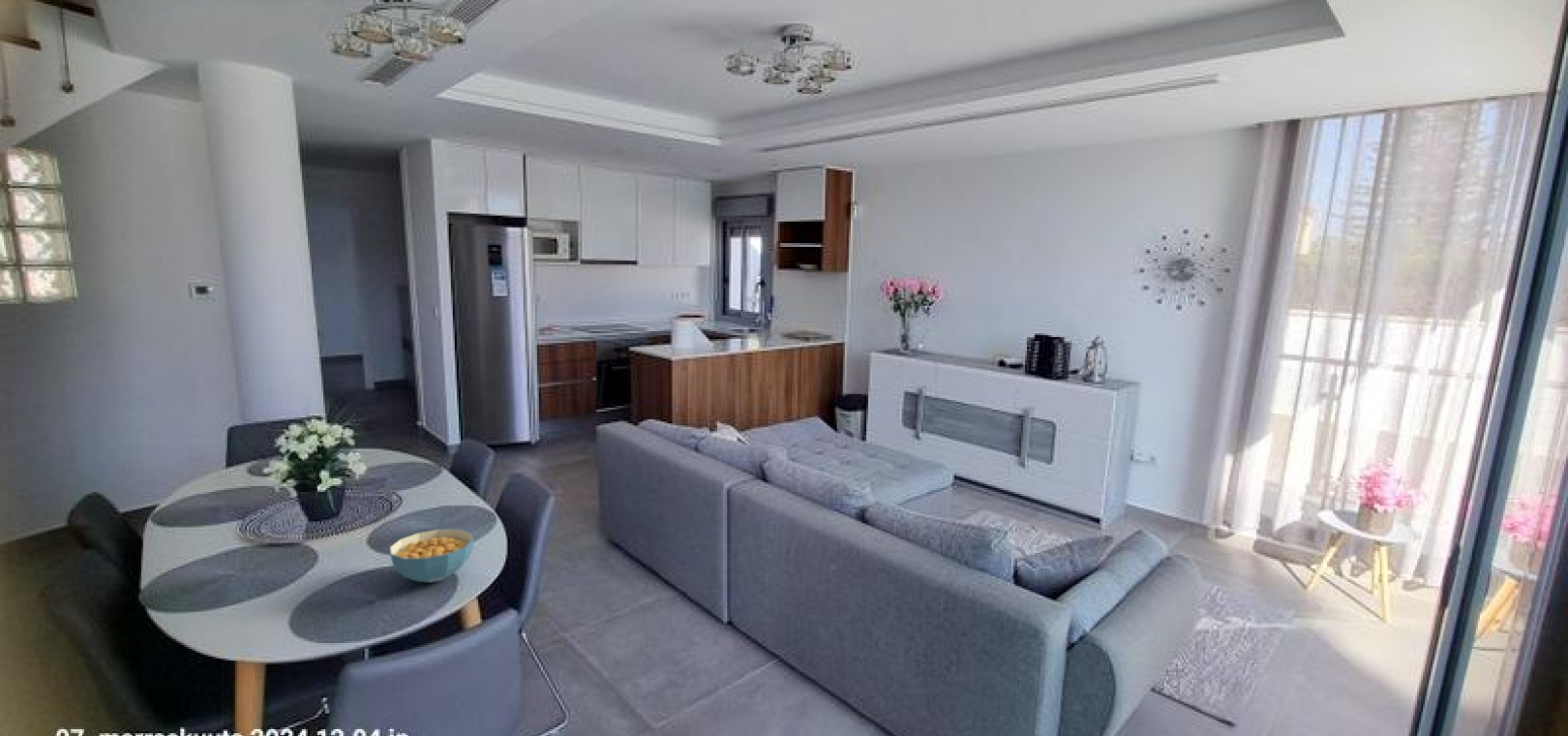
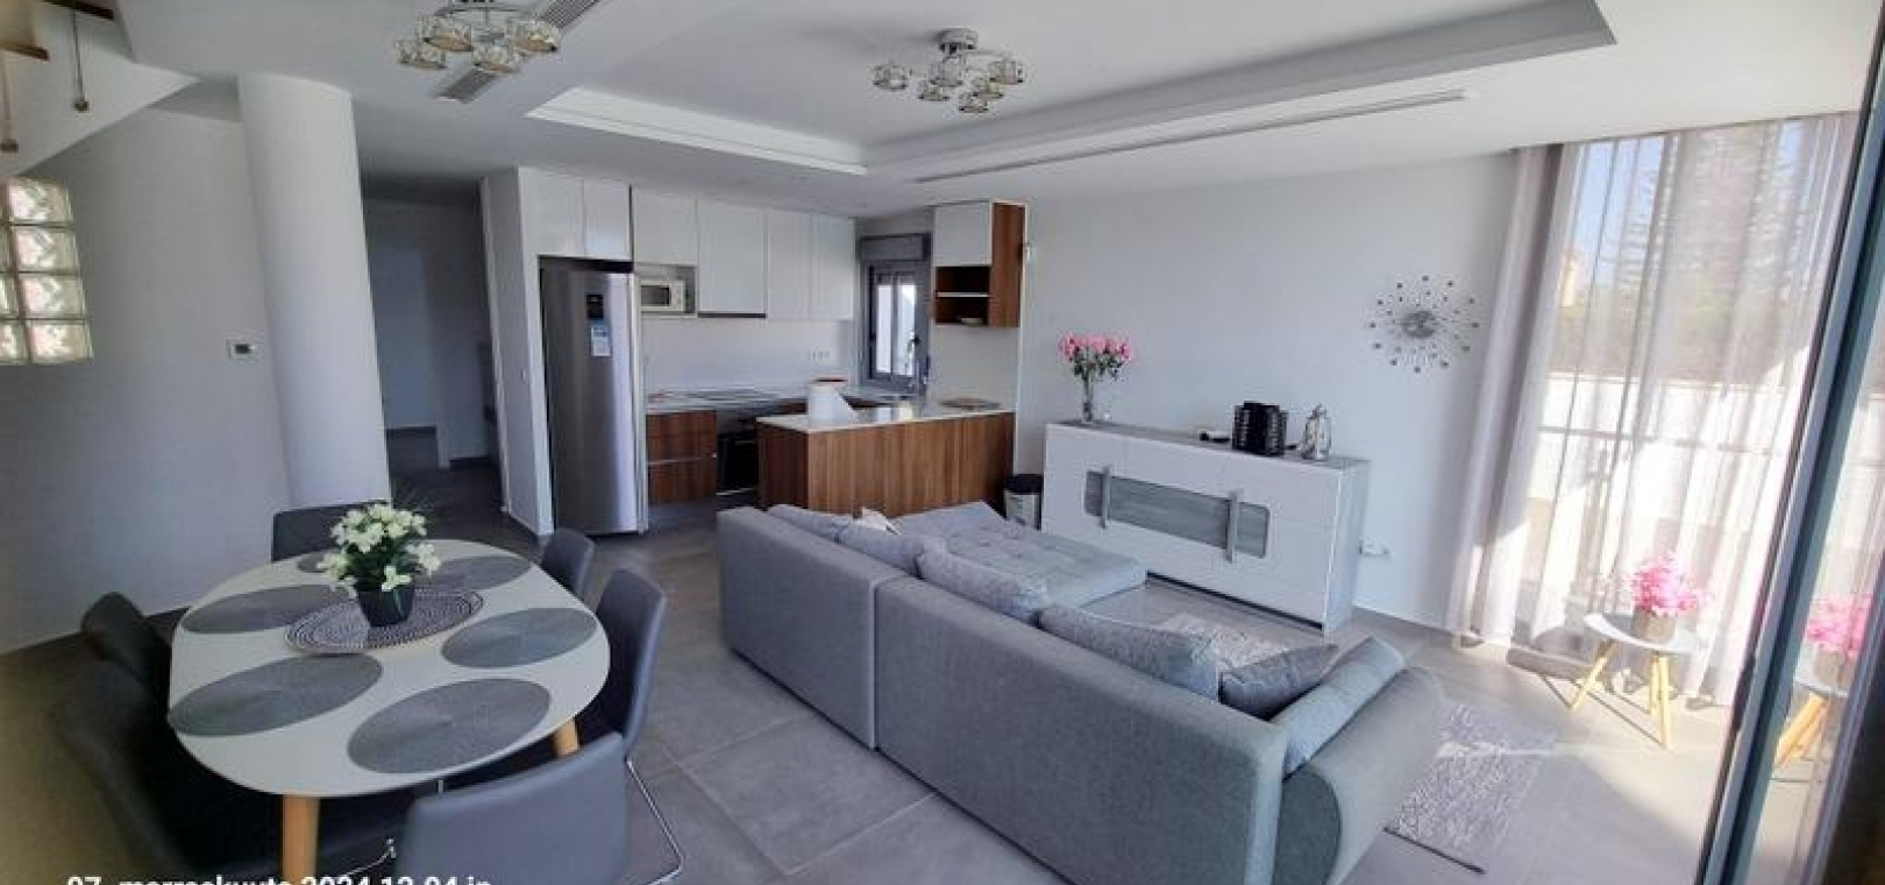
- cereal bowl [388,529,475,584]
